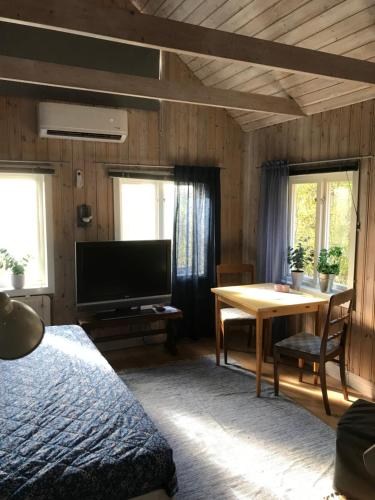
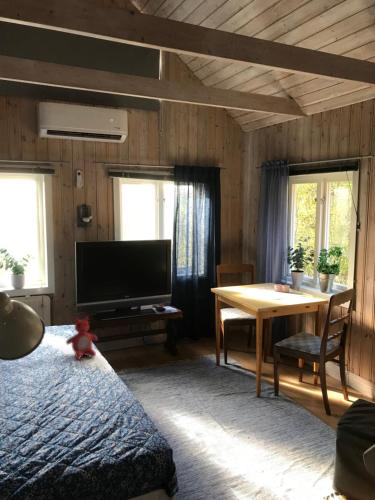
+ stuffed bear [65,315,98,360]
